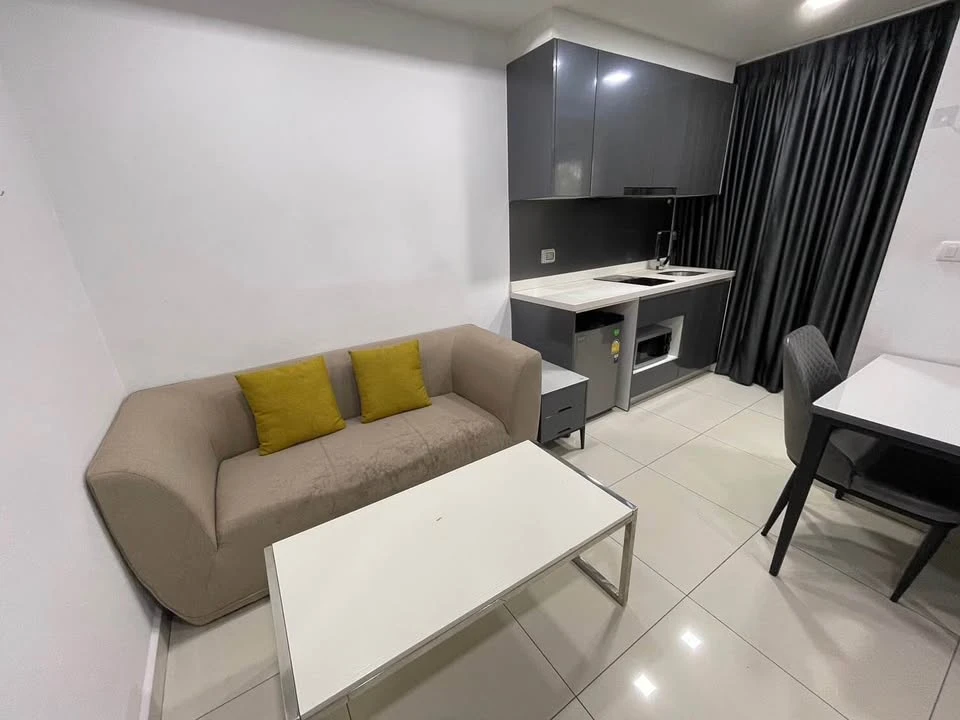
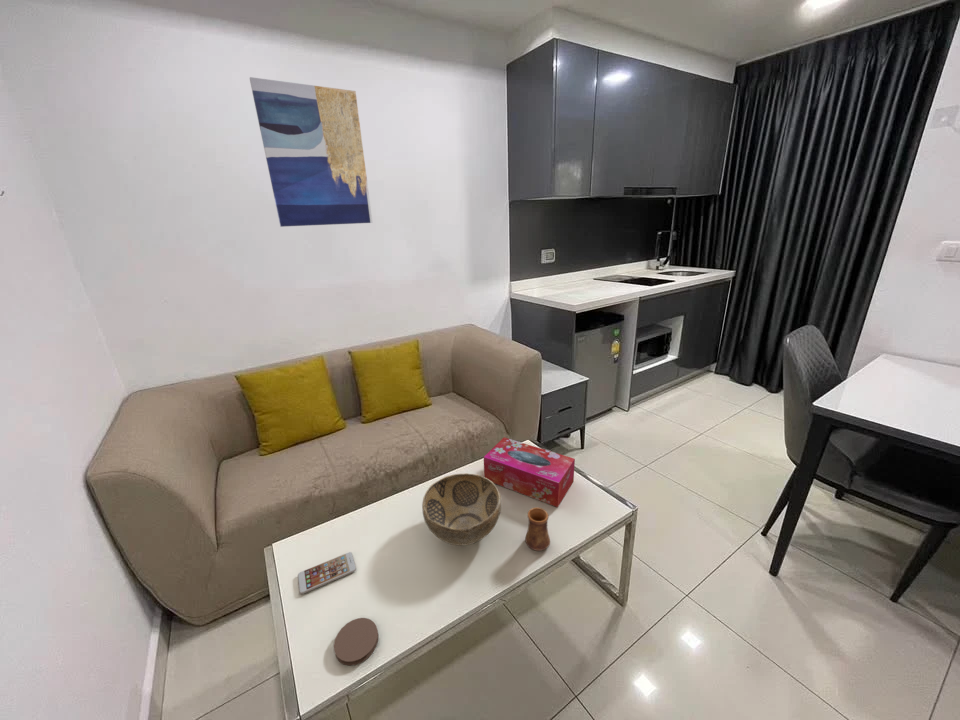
+ decorative bowl [421,472,502,547]
+ tissue box [483,436,576,508]
+ smartphone [297,551,357,595]
+ cup [524,507,551,552]
+ coaster [333,617,379,667]
+ wall art [249,76,373,228]
